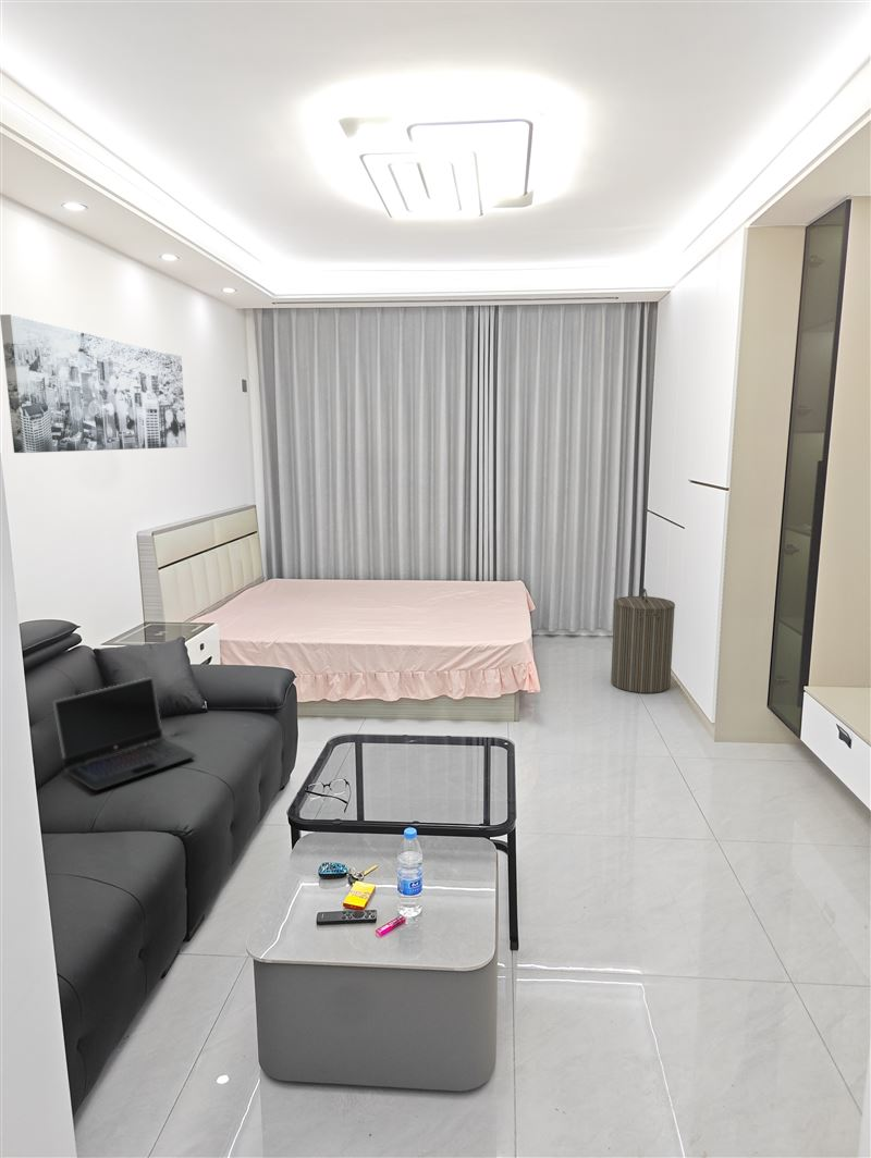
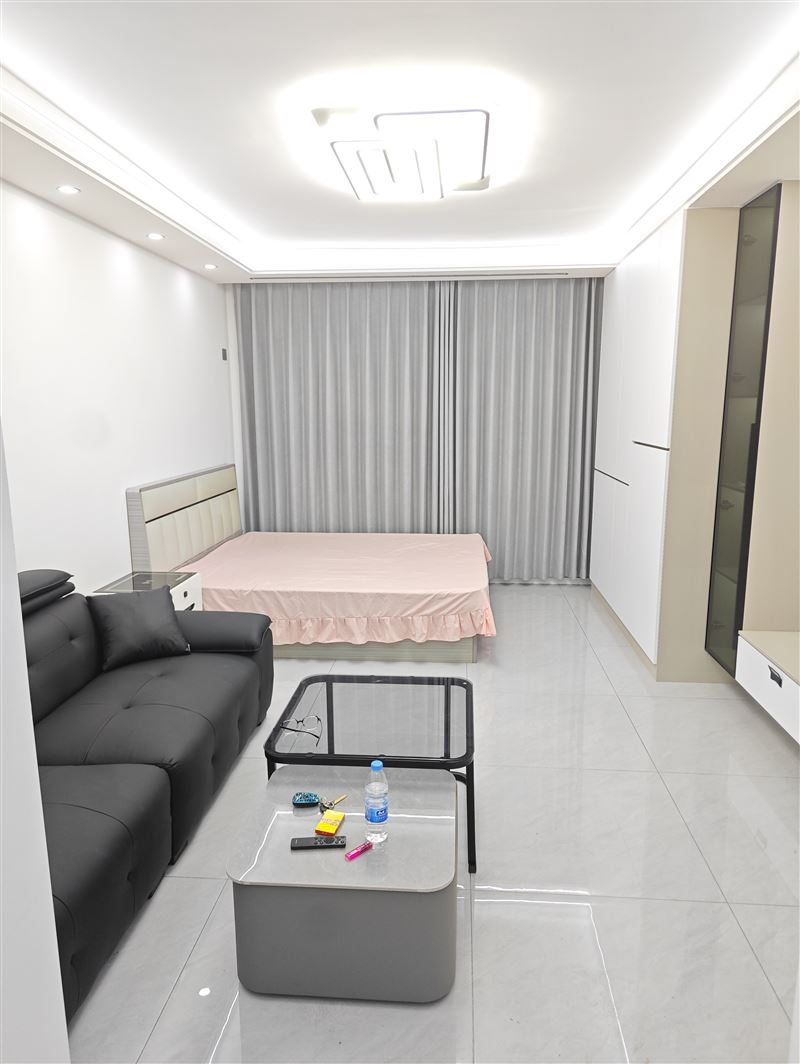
- laundry hamper [610,587,676,694]
- laptop computer [52,676,197,791]
- wall art [0,313,188,454]
